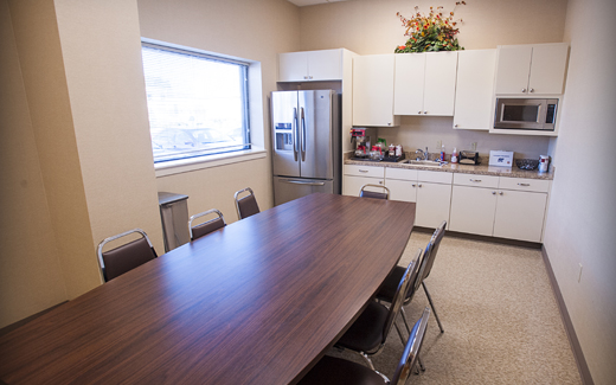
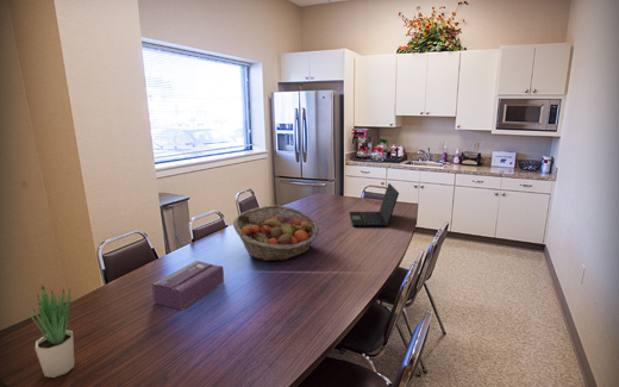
+ laptop [349,182,400,227]
+ fruit basket [232,205,320,262]
+ tissue box [151,260,225,311]
+ potted plant [25,285,75,379]
